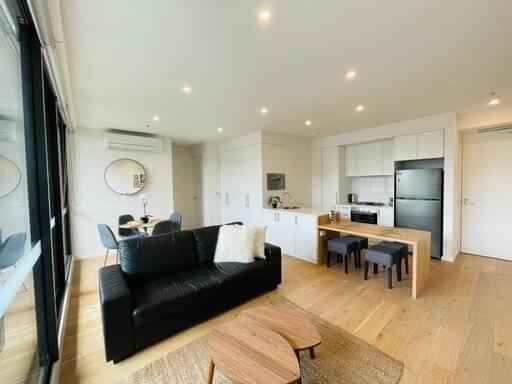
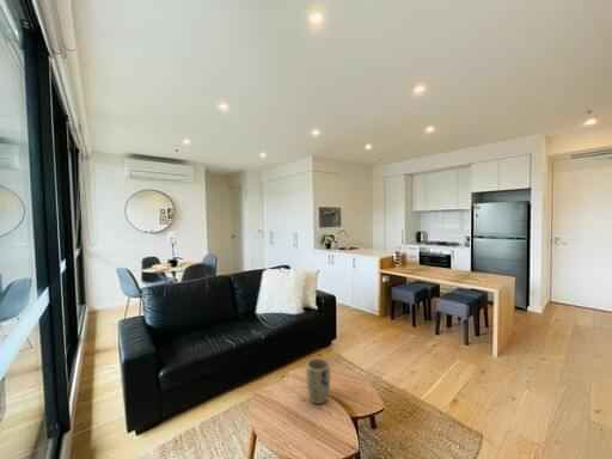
+ plant pot [305,357,331,405]
